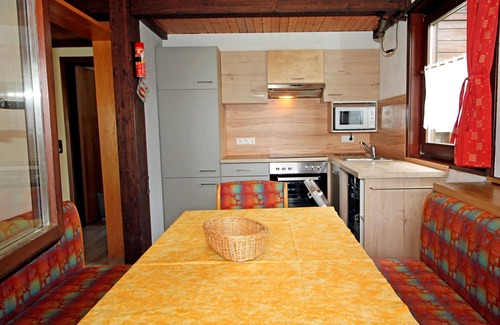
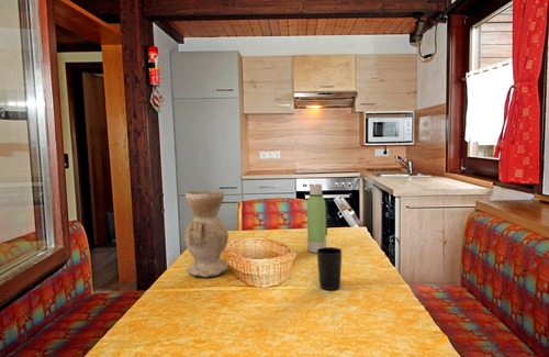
+ vase [183,190,229,278]
+ cup [316,246,343,291]
+ water bottle [306,183,328,254]
